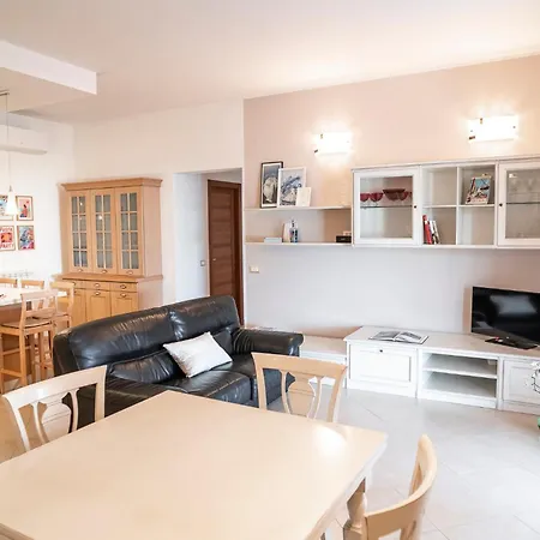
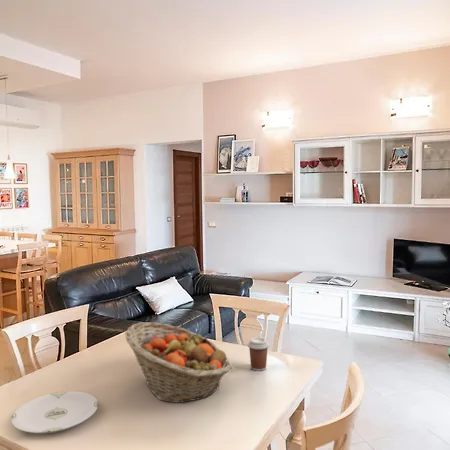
+ coffee cup [247,336,270,372]
+ fruit basket [124,321,232,404]
+ plate [10,390,99,434]
